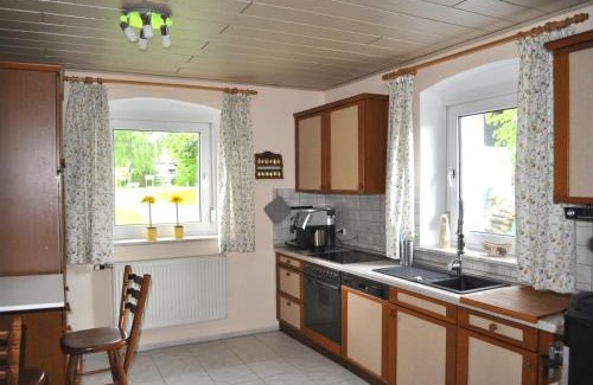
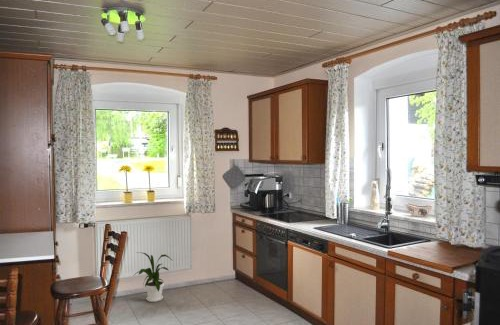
+ house plant [132,251,174,303]
